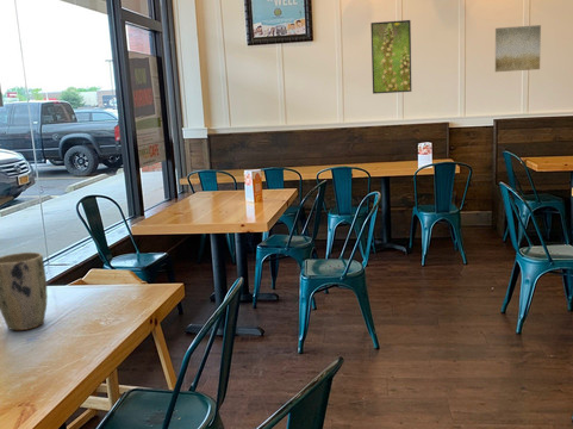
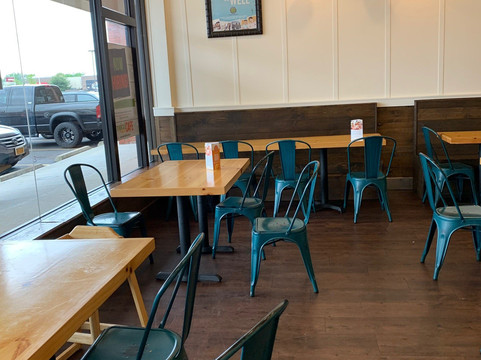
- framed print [369,19,412,95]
- wall art [494,24,542,73]
- plant pot [0,251,49,331]
